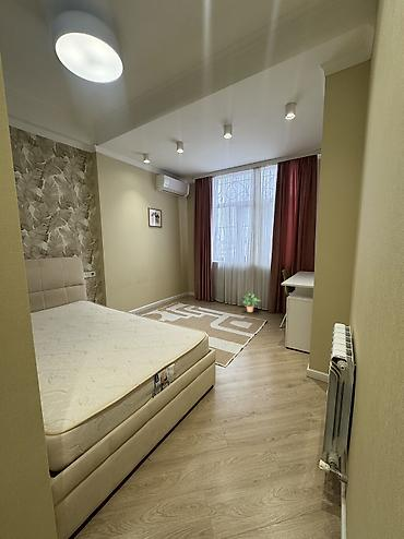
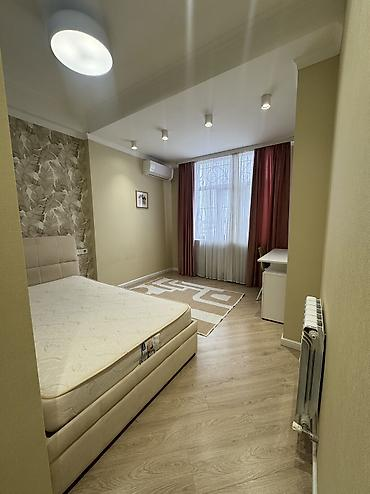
- potted plant [241,291,262,313]
